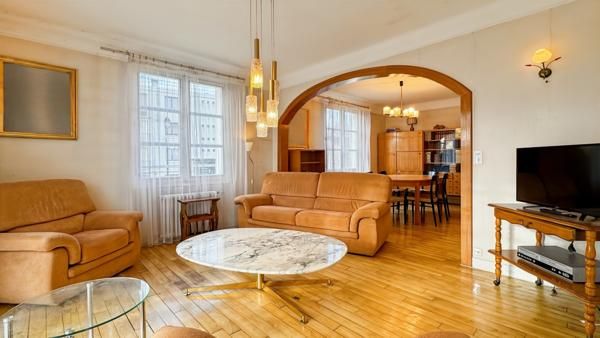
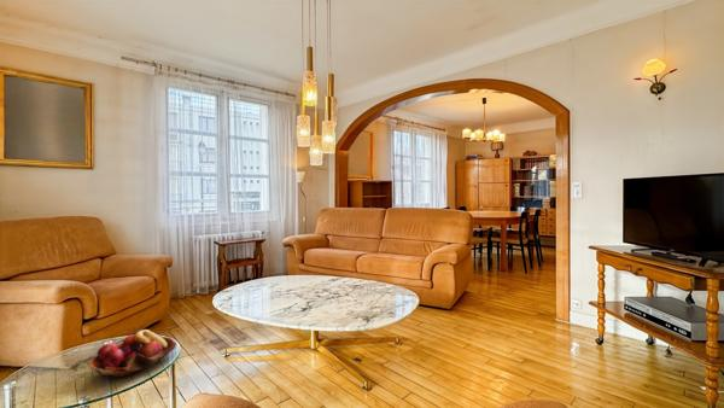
+ fruit basket [88,328,179,378]
